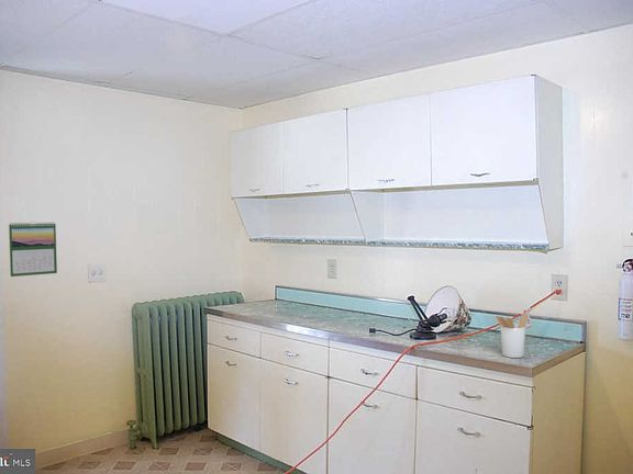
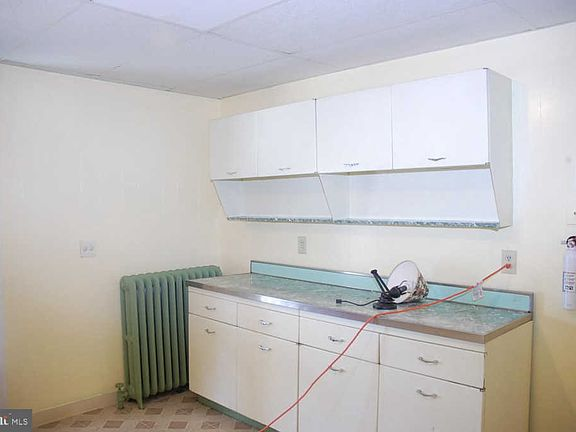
- calendar [8,221,58,278]
- utensil holder [495,312,530,359]
